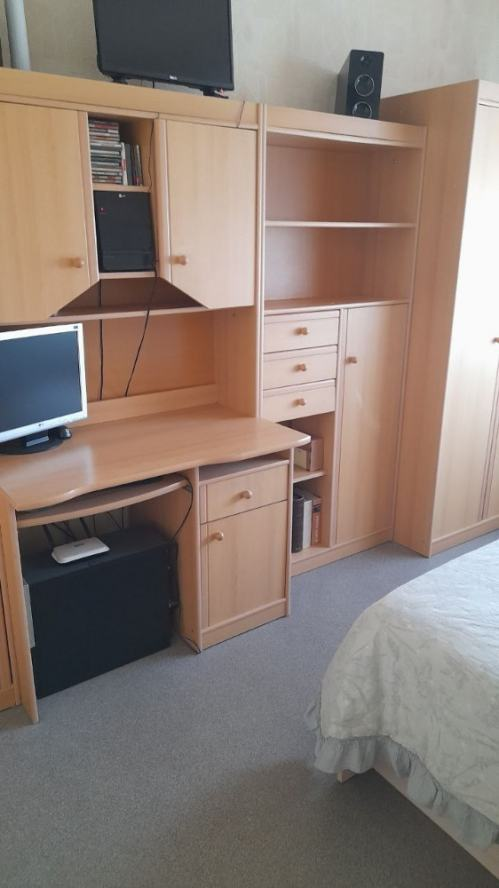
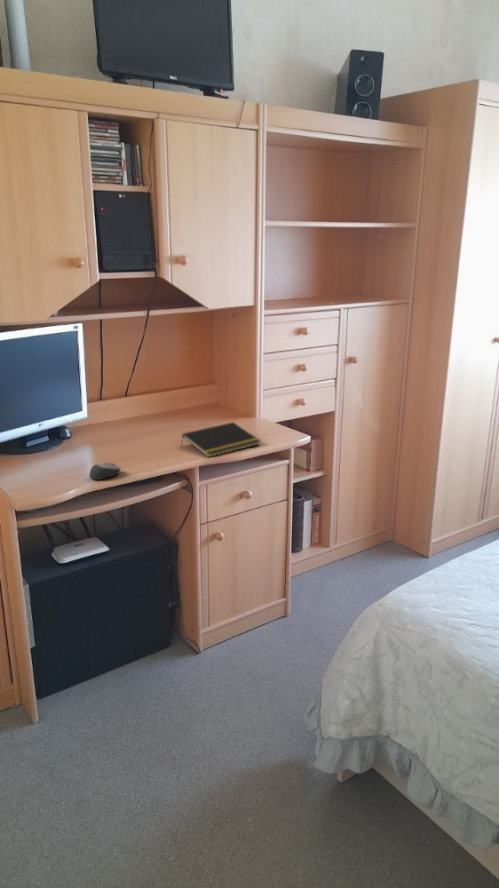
+ notepad [180,421,261,458]
+ computer mouse [88,462,122,481]
